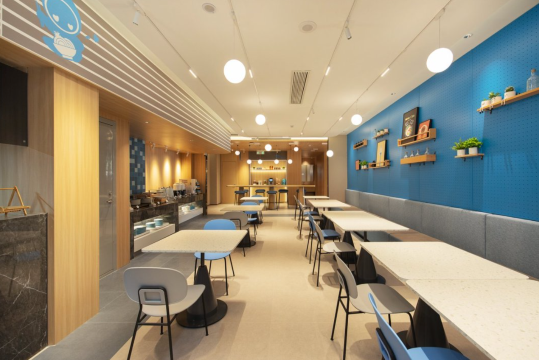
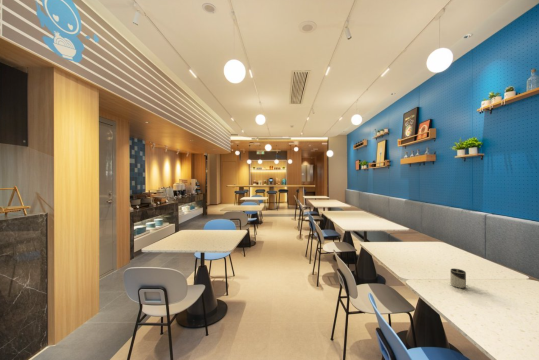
+ cup [449,268,467,289]
